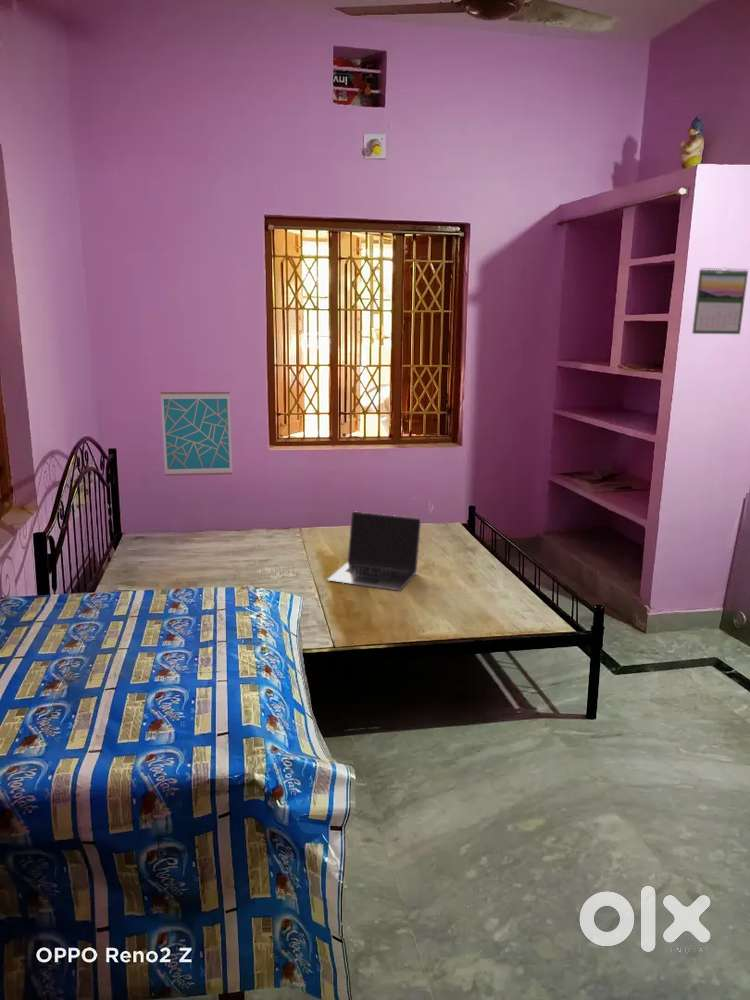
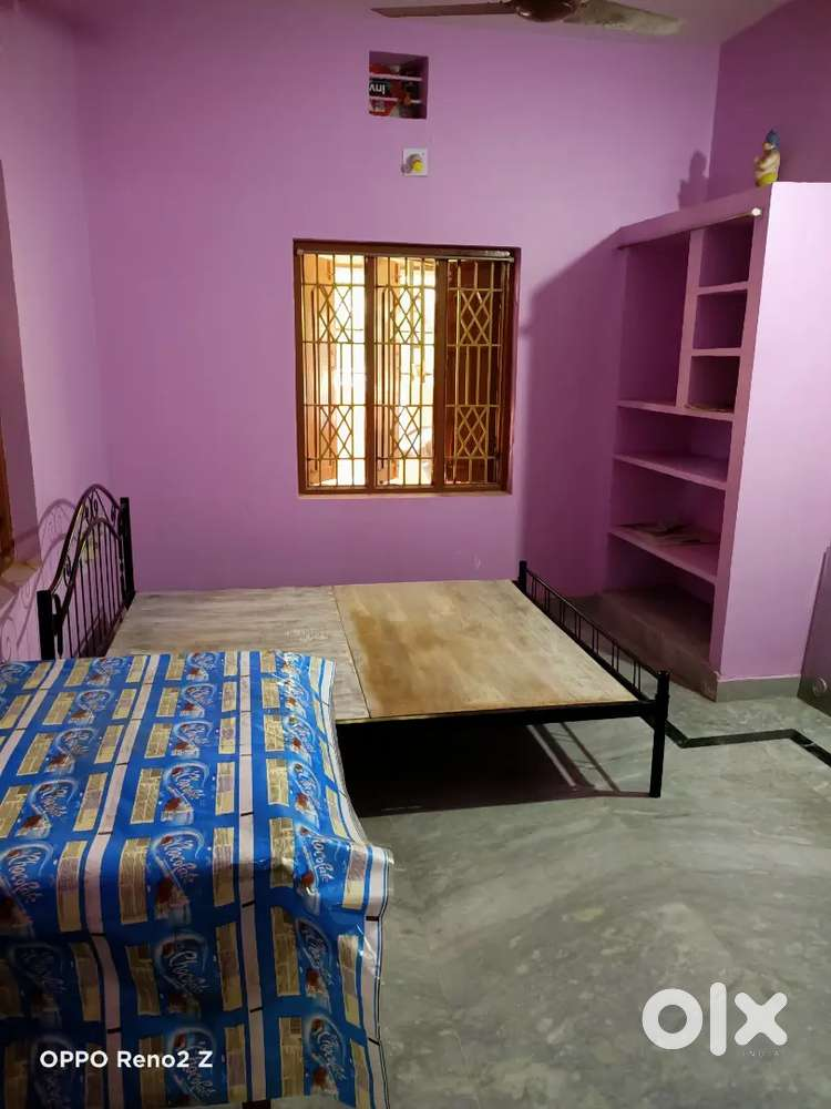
- wall art [160,391,233,477]
- laptop [326,510,422,591]
- calendar [691,266,749,335]
